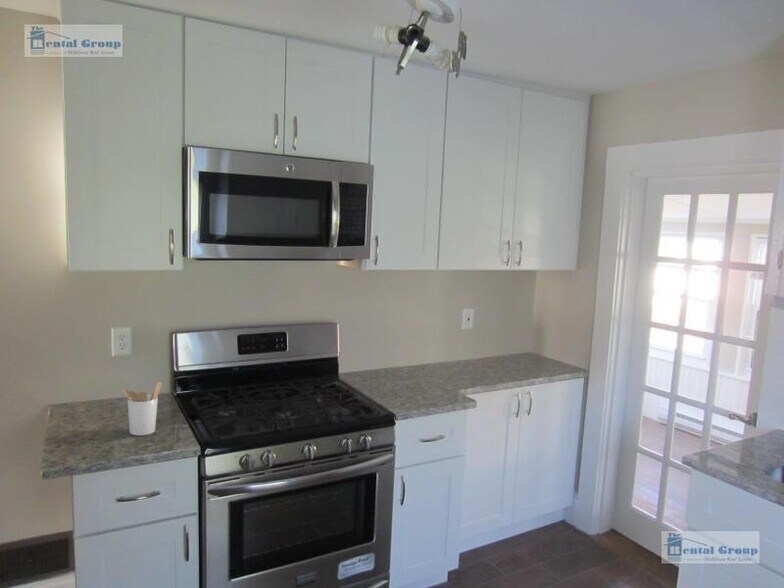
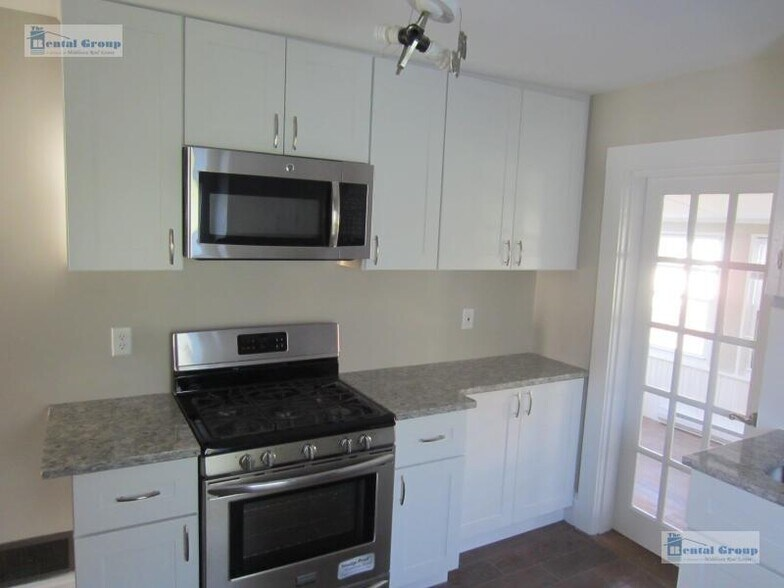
- utensil holder [120,381,163,436]
